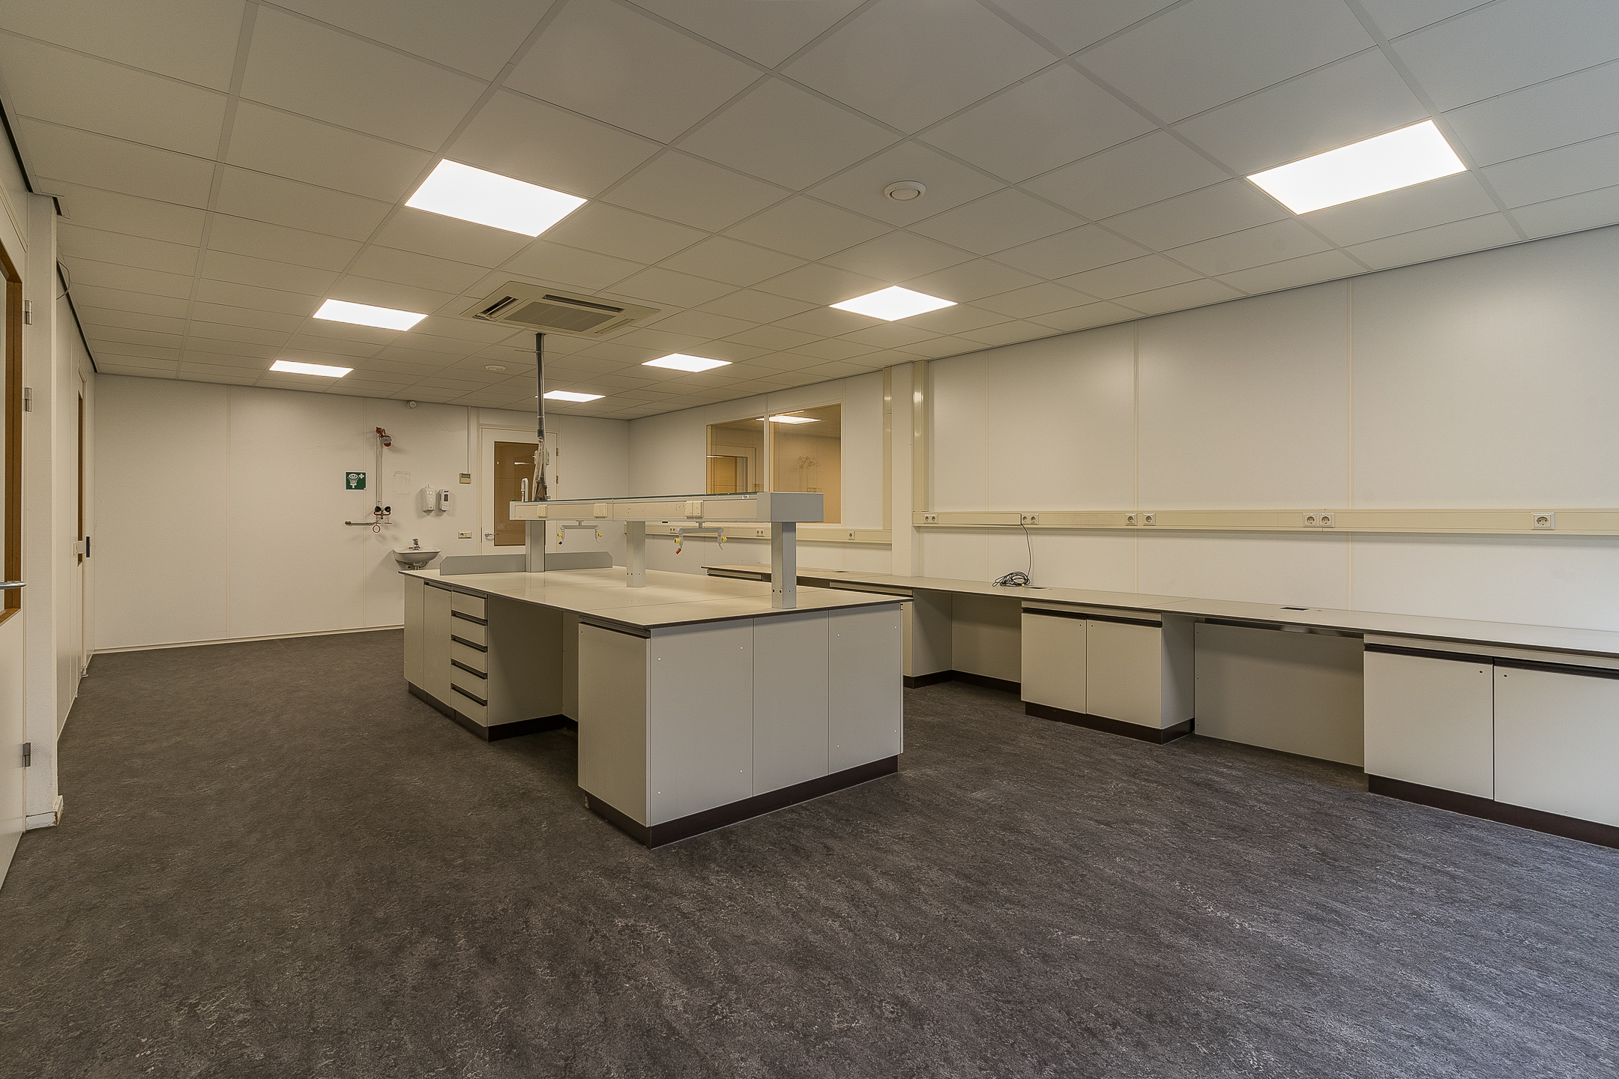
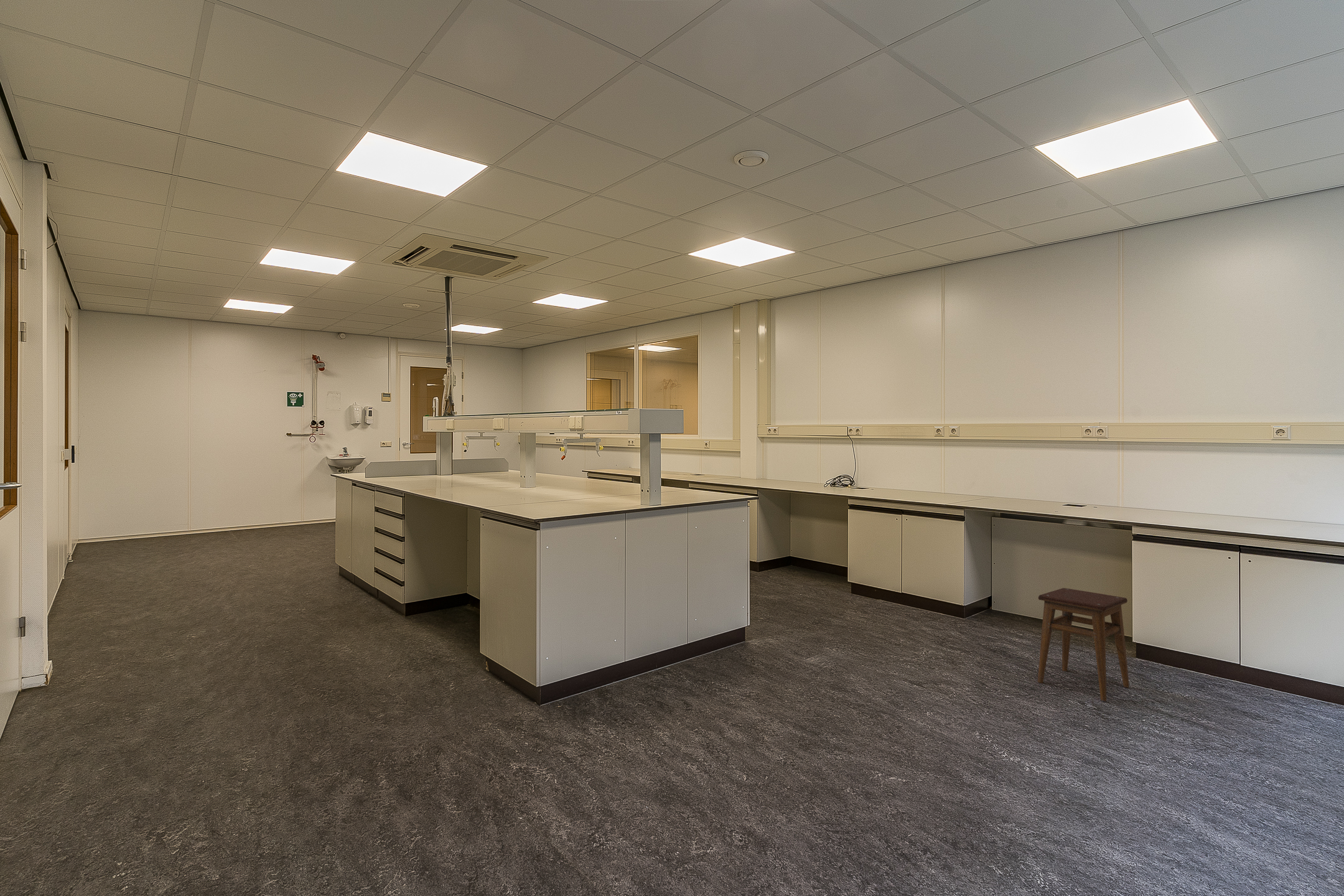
+ stool [1037,587,1130,701]
